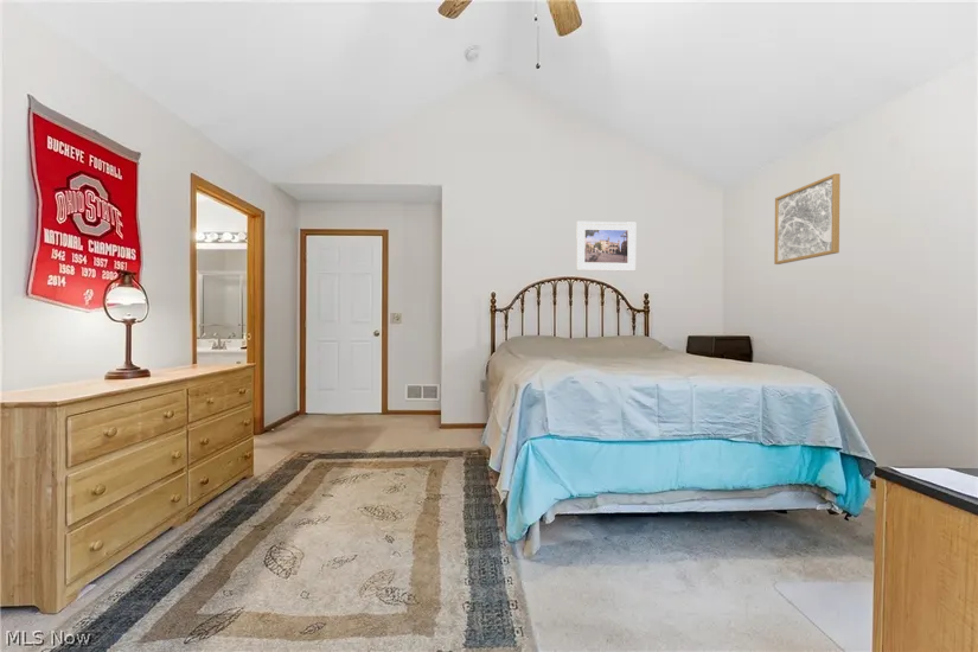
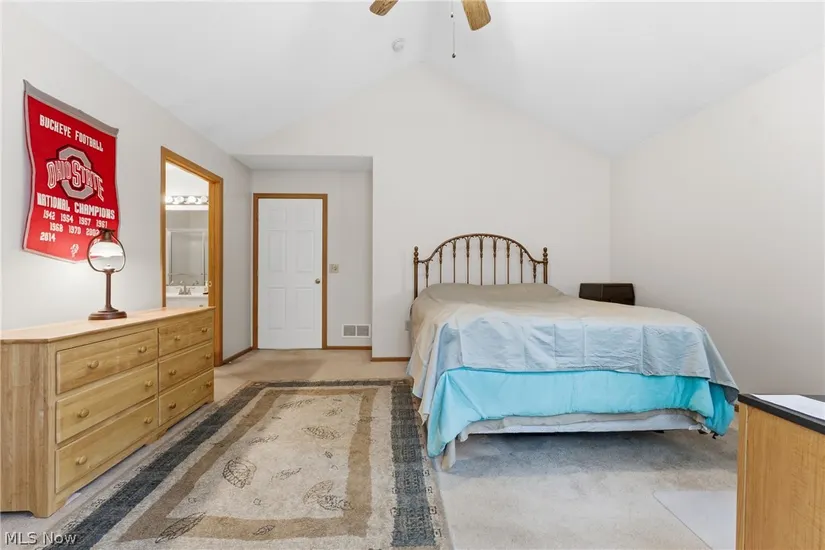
- wall art [773,173,842,266]
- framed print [575,220,637,273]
